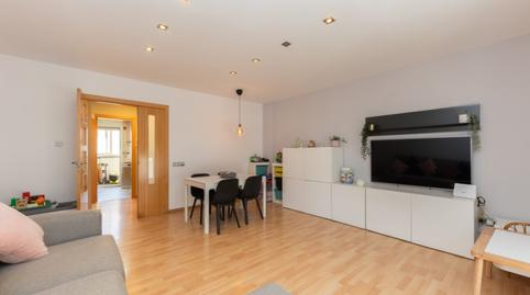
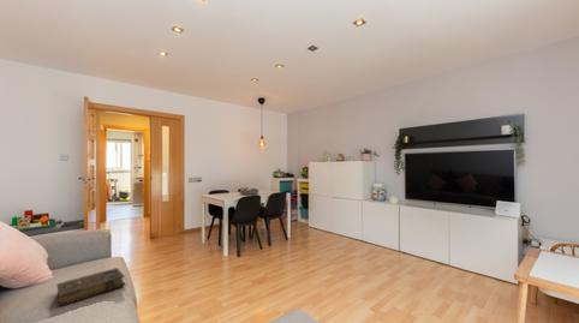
+ book [55,267,127,307]
